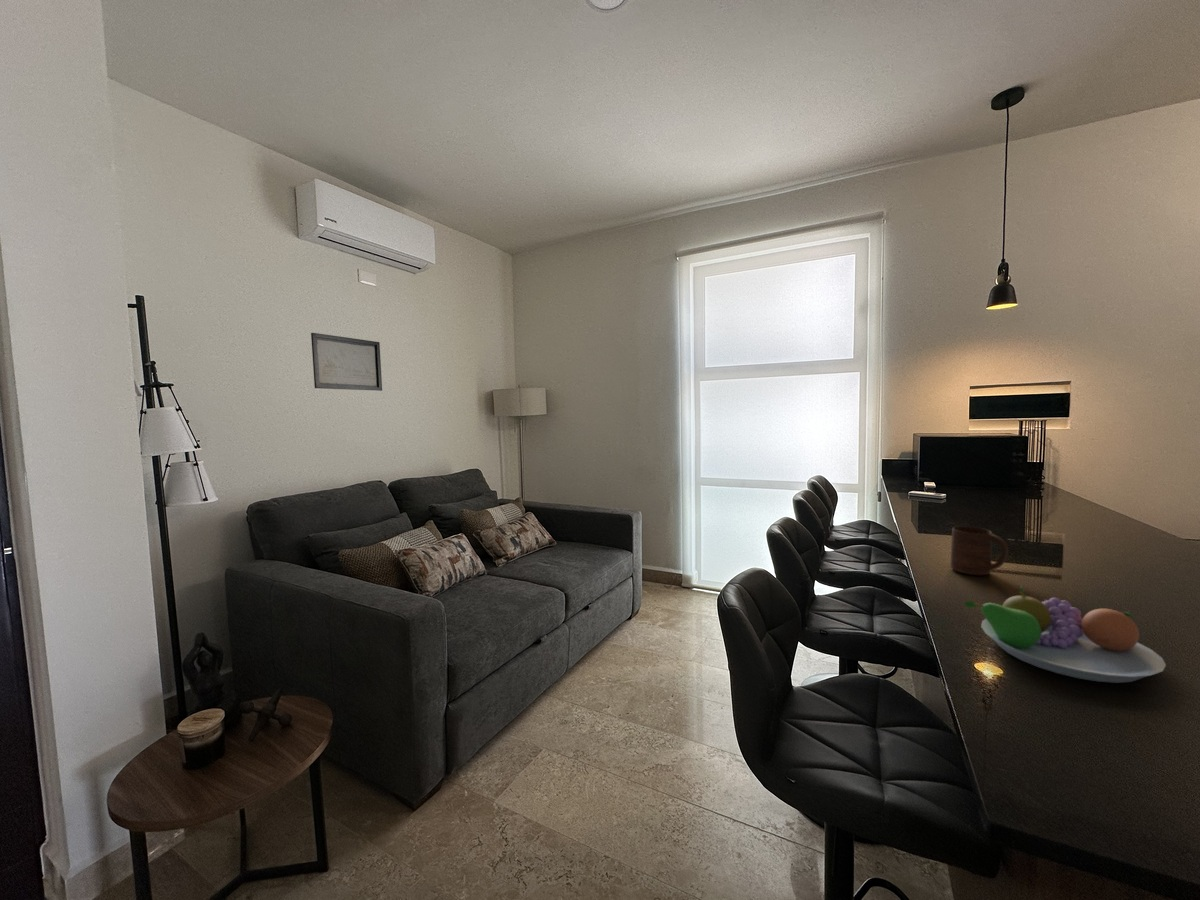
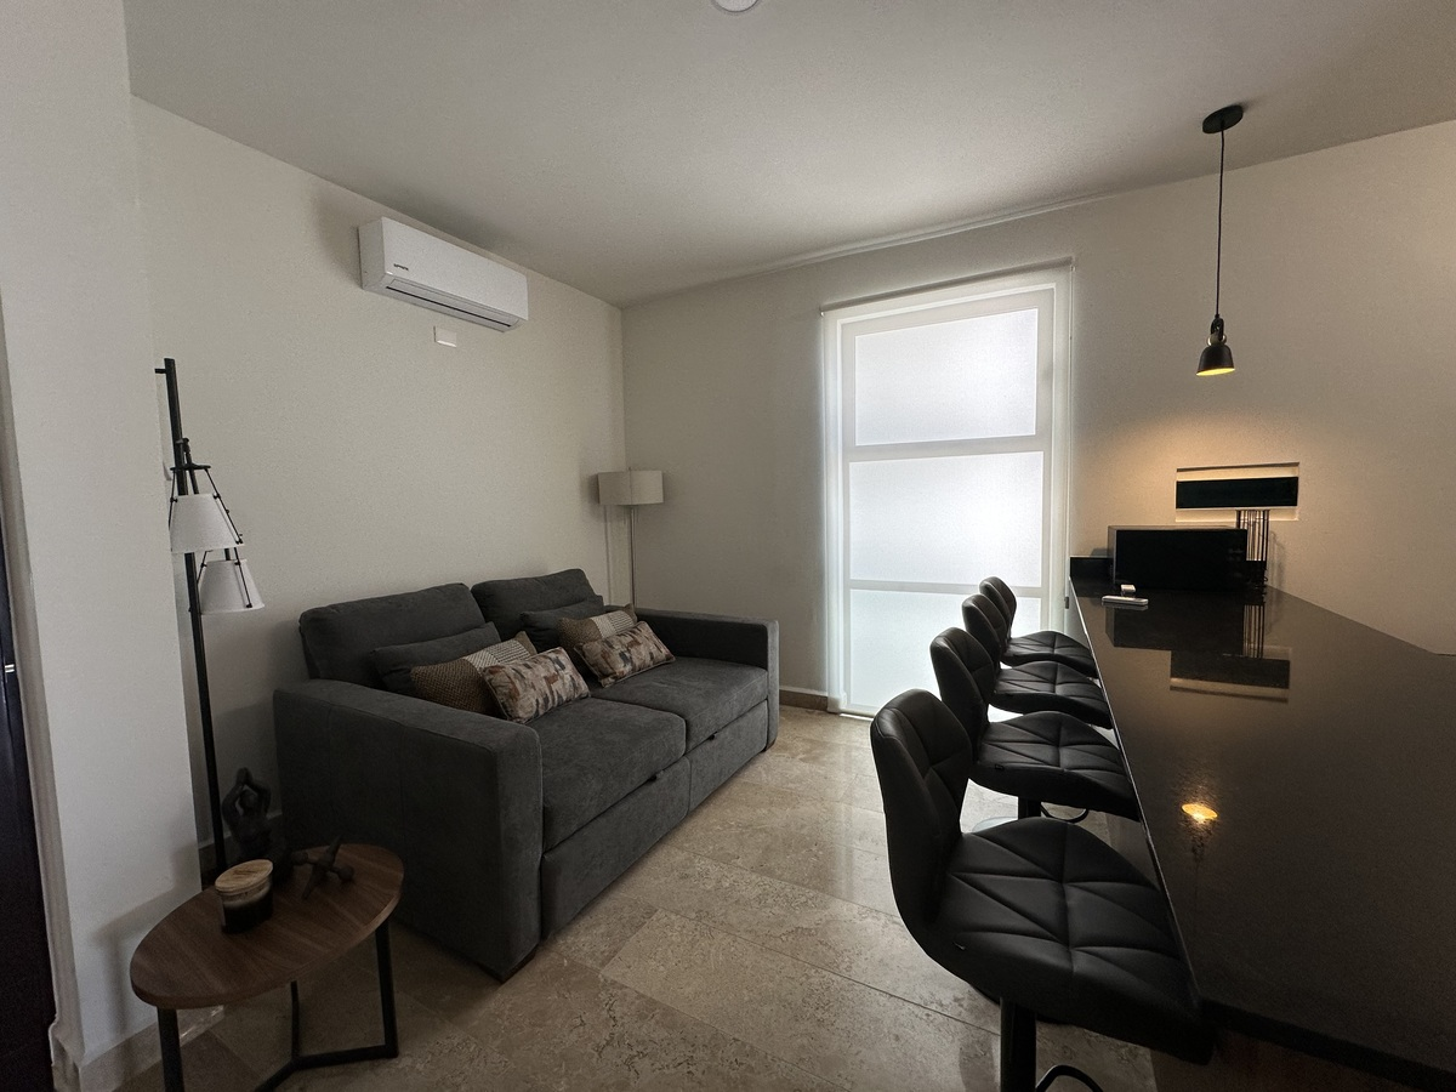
- cup [949,525,1009,576]
- wall art [310,332,383,392]
- fruit bowl [964,585,1167,684]
